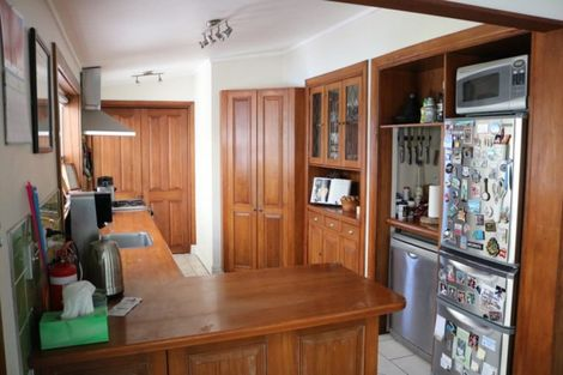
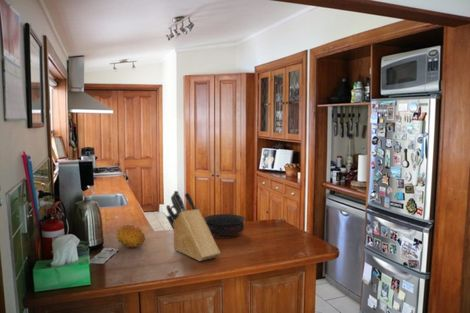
+ bowl [203,213,246,239]
+ knife block [165,190,221,262]
+ fruit [115,224,147,250]
